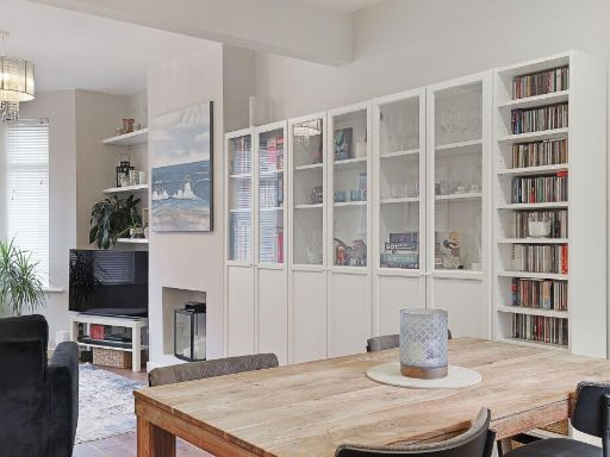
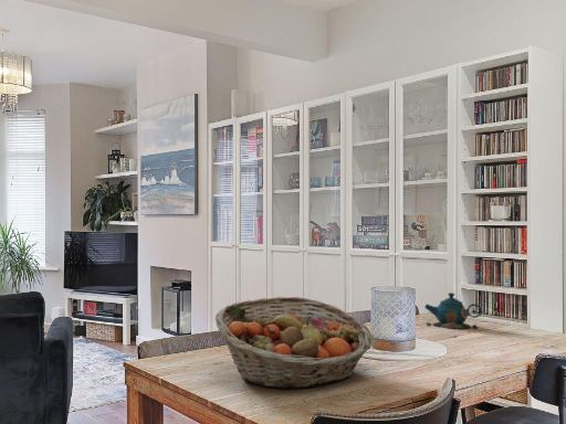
+ teapot [423,292,482,331]
+ fruit basket [214,296,374,390]
